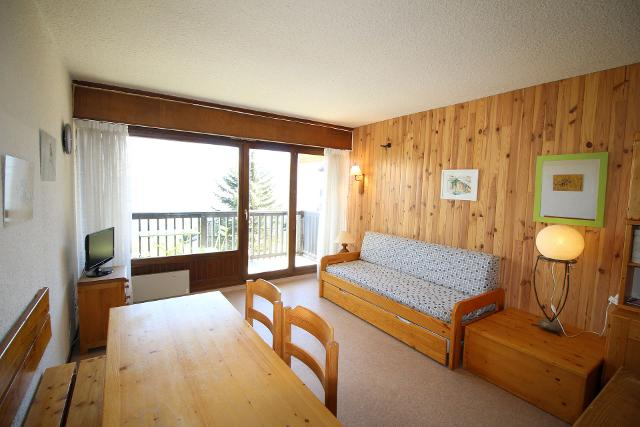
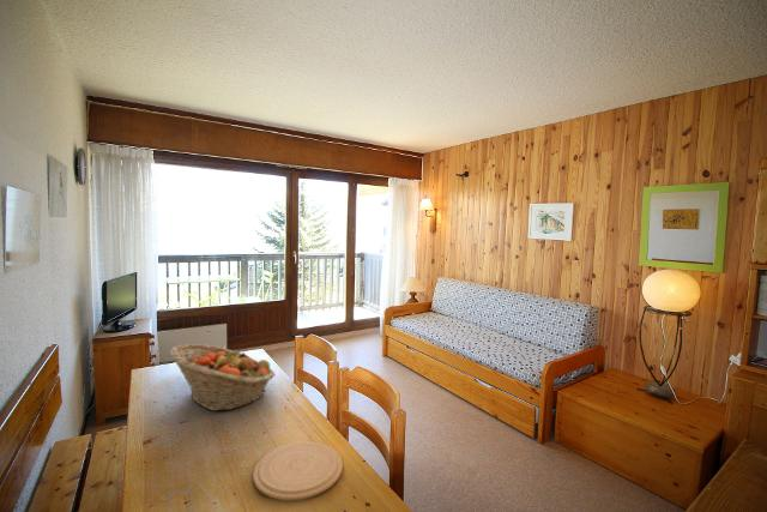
+ fruit basket [169,343,276,411]
+ plate [252,440,344,501]
